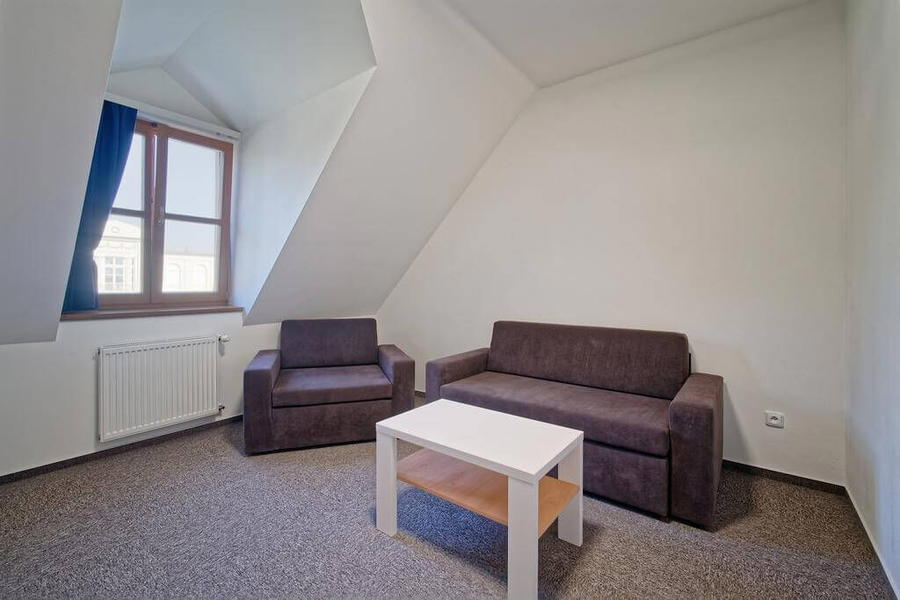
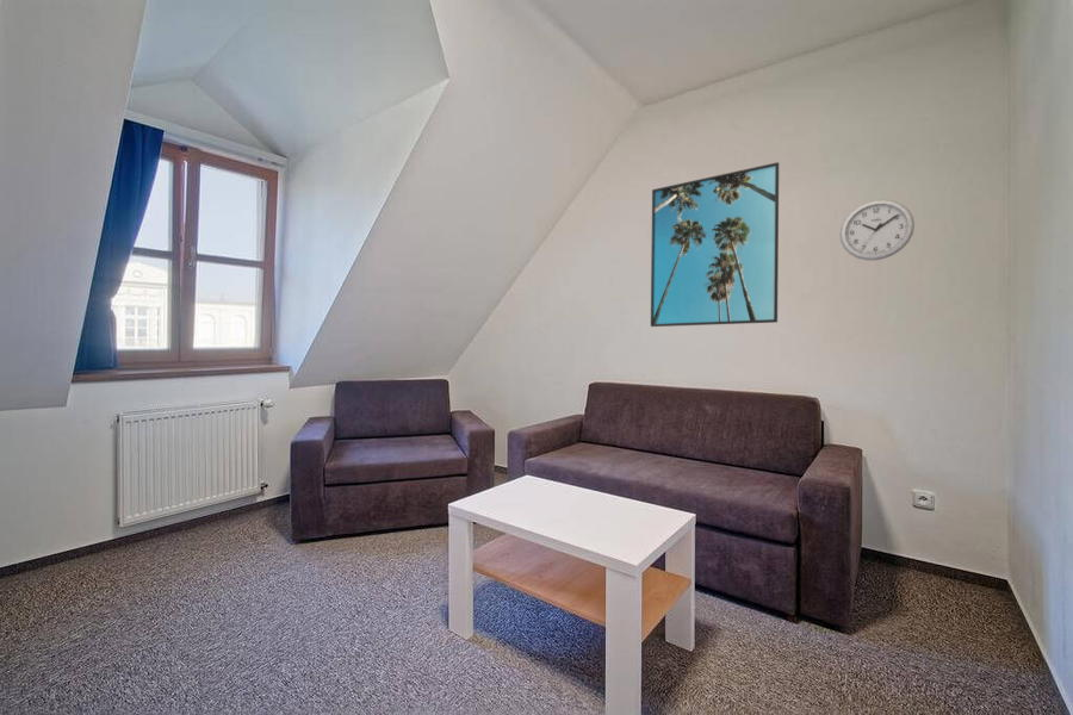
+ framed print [650,161,780,328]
+ wall clock [838,198,916,261]
